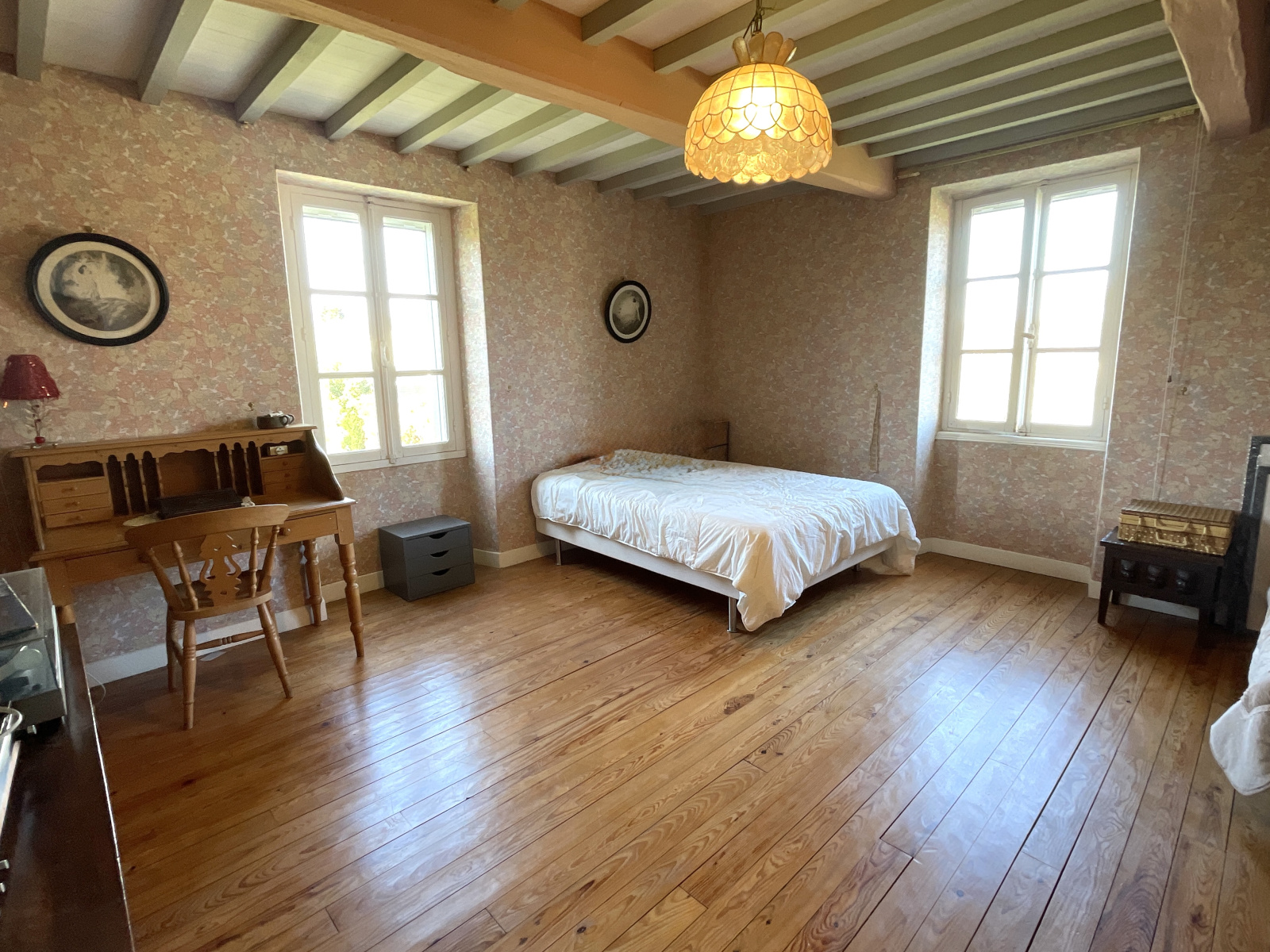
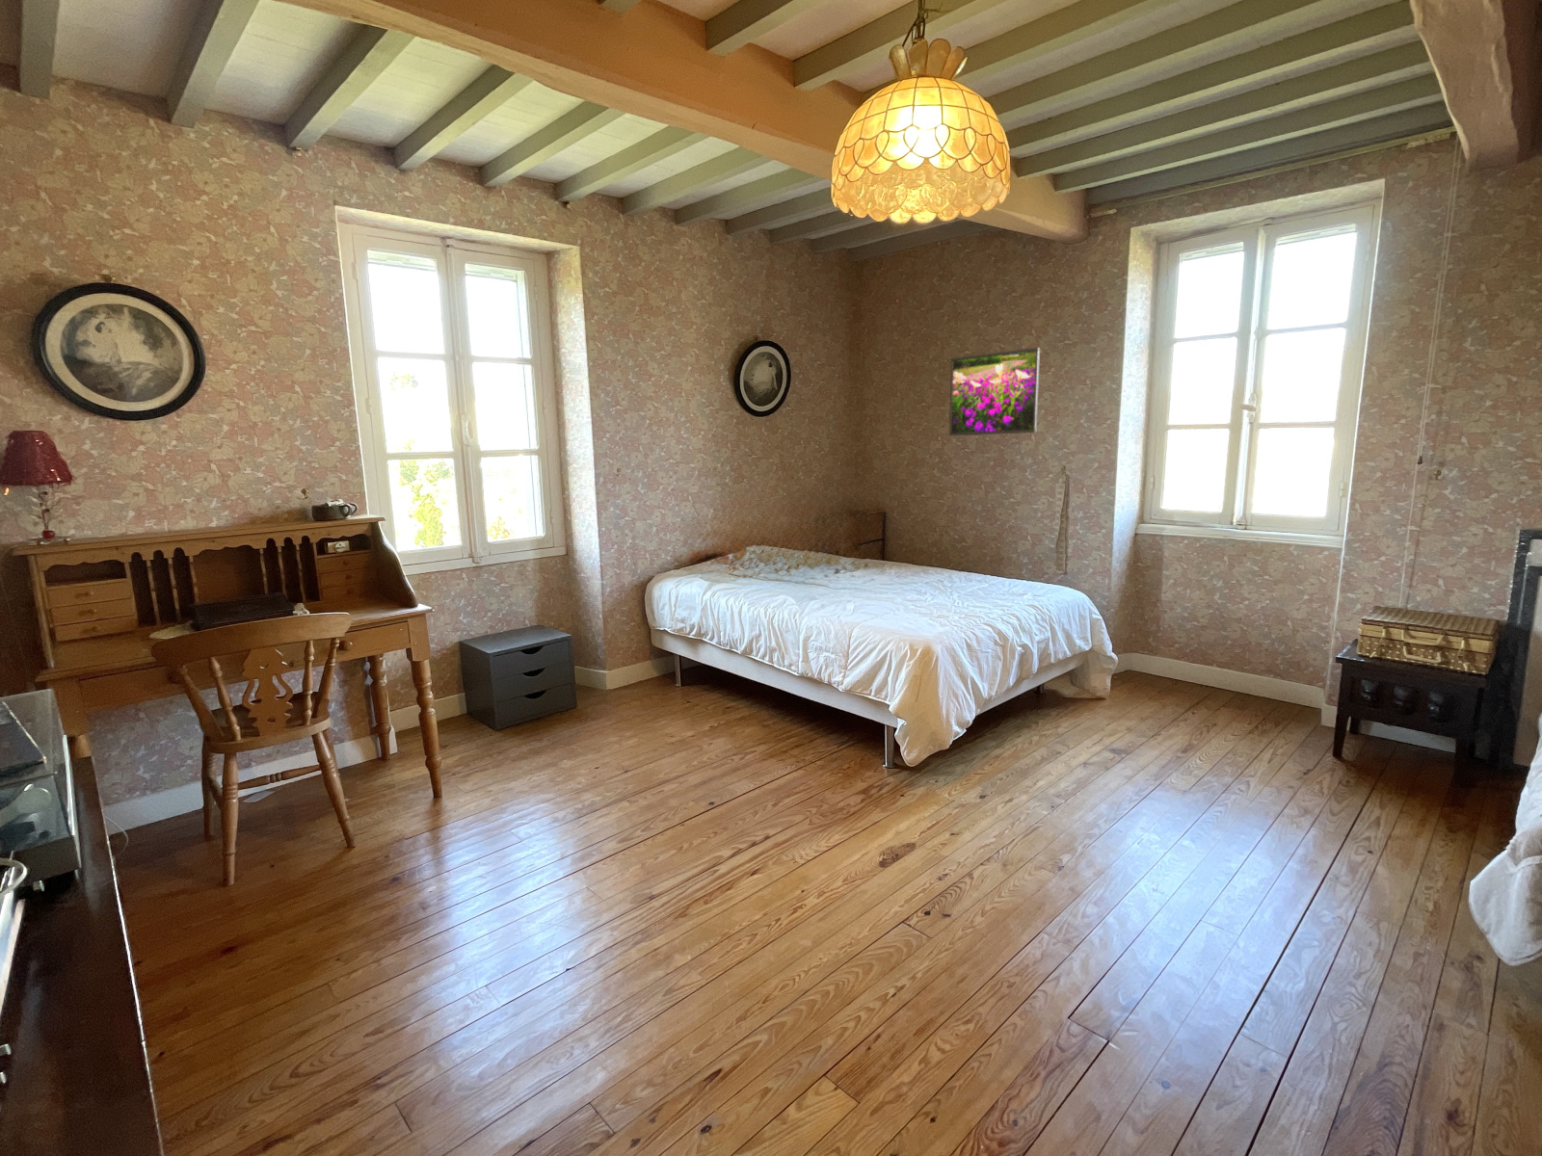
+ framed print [948,347,1041,436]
